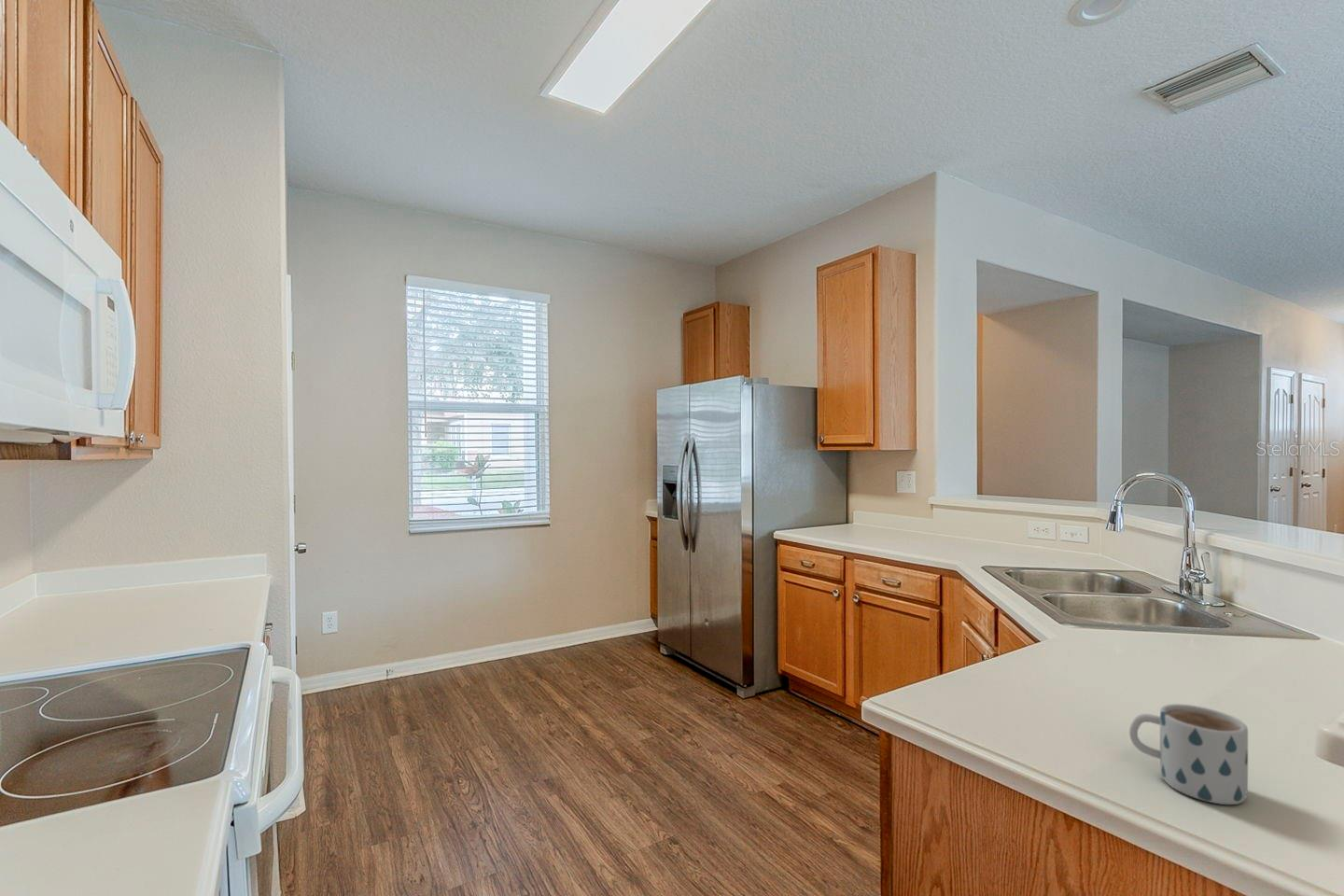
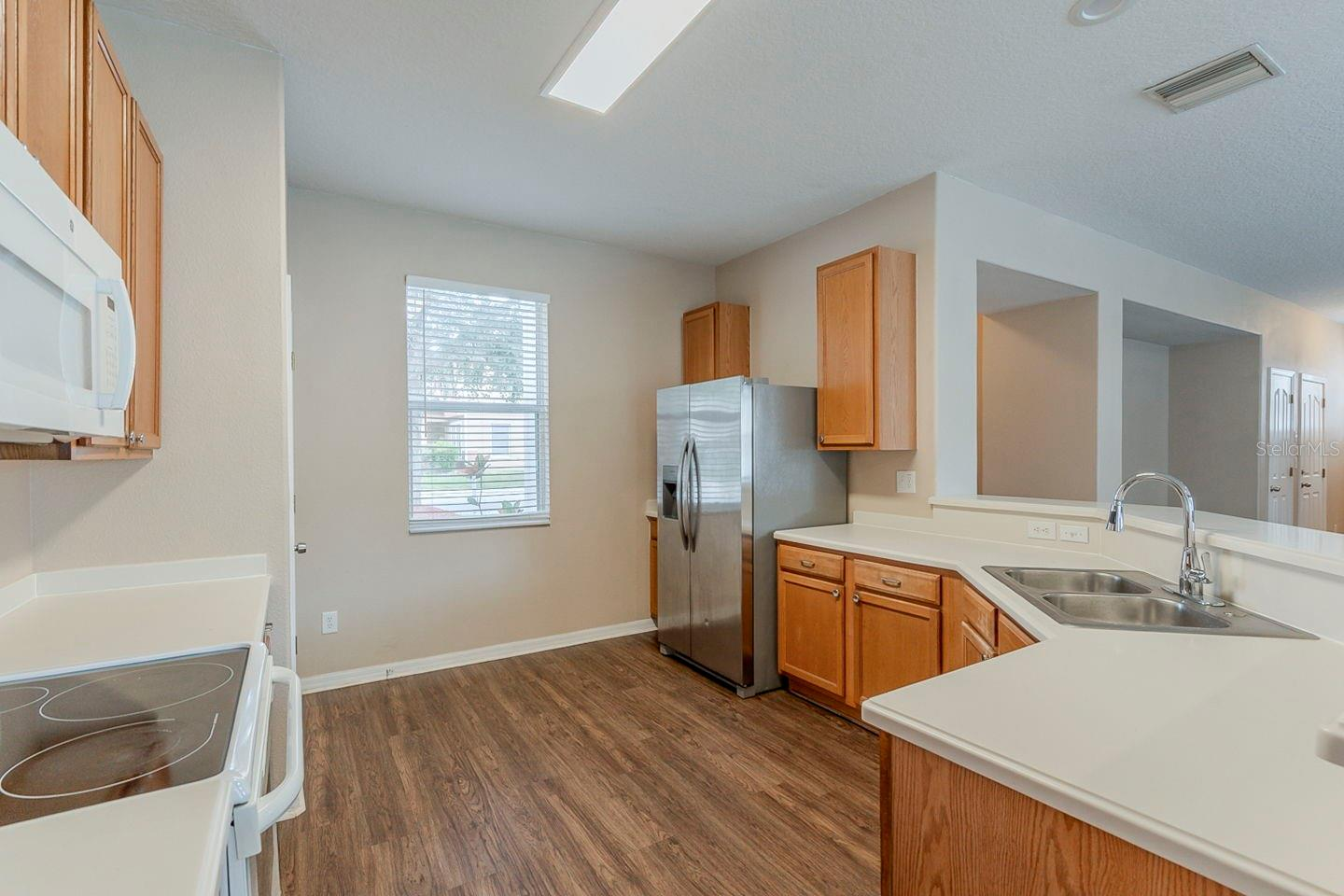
- mug [1128,703,1249,805]
